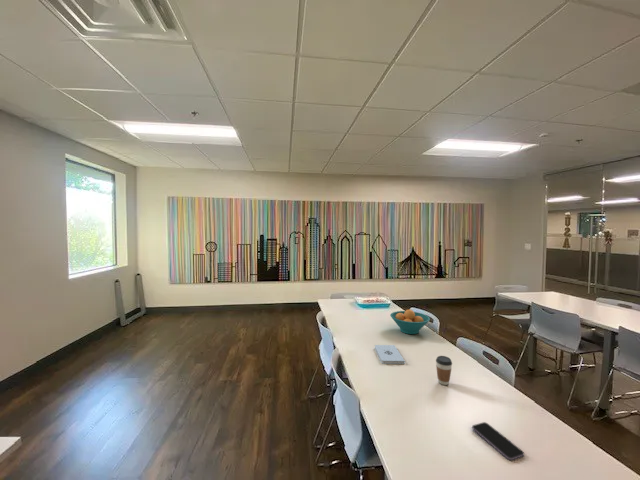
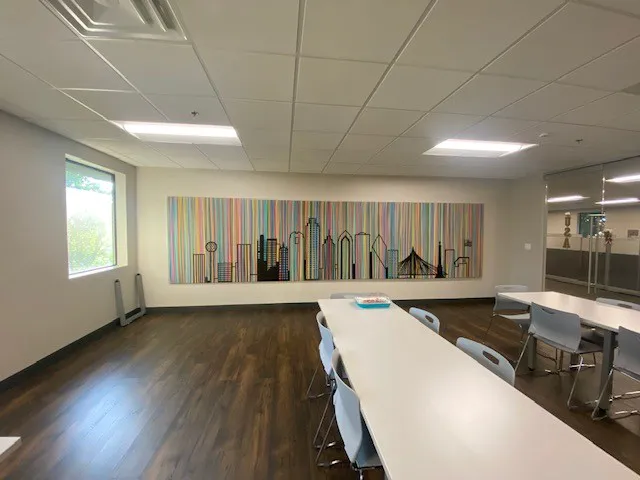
- coffee cup [435,355,453,386]
- smartphone [471,421,525,461]
- notepad [374,344,406,365]
- fruit bowl [389,309,431,335]
